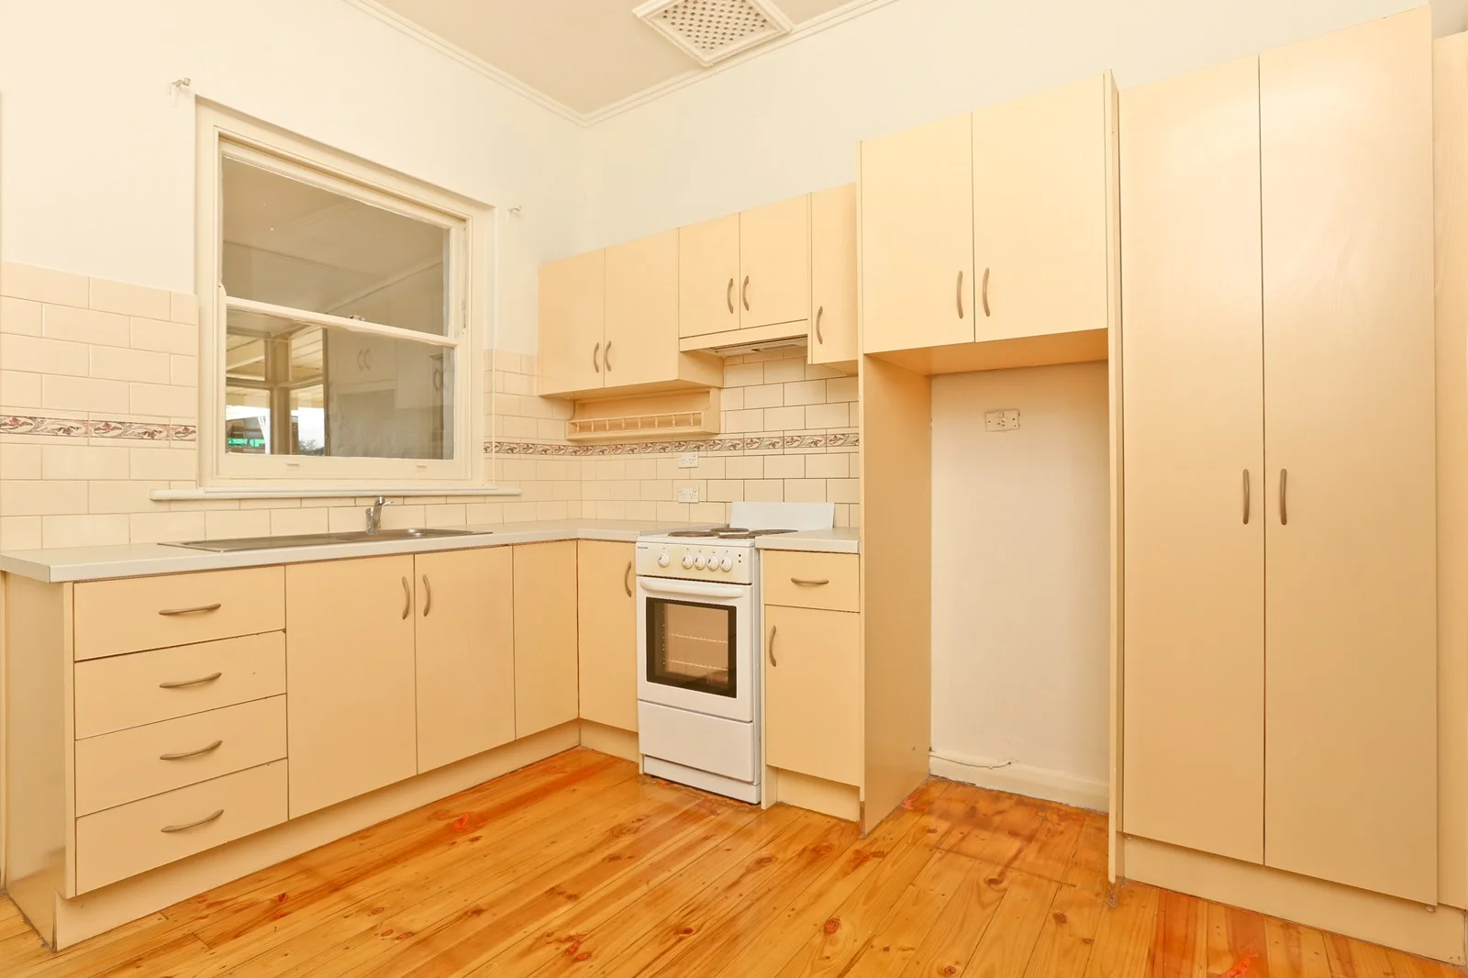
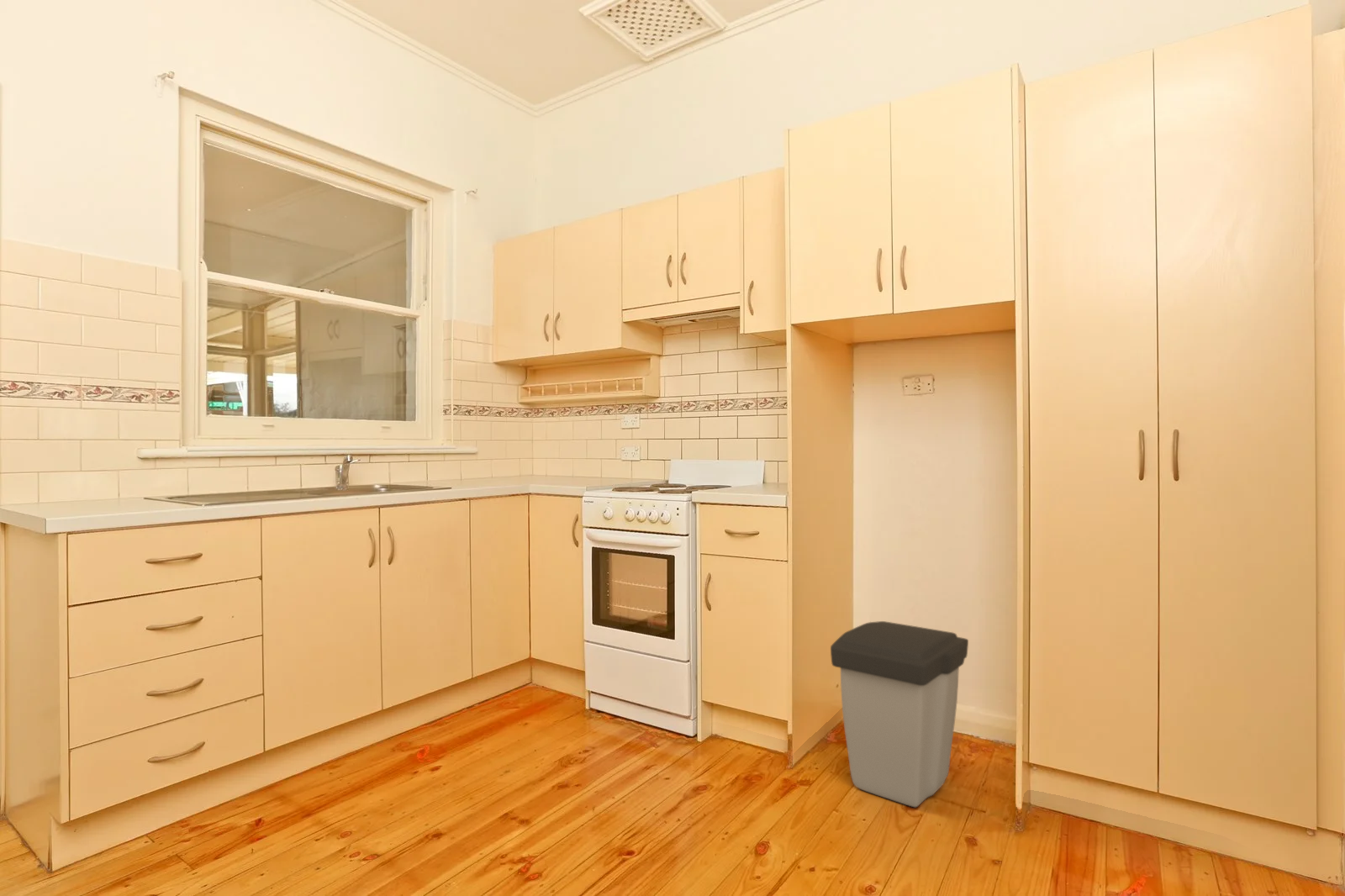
+ trash can [830,620,969,808]
